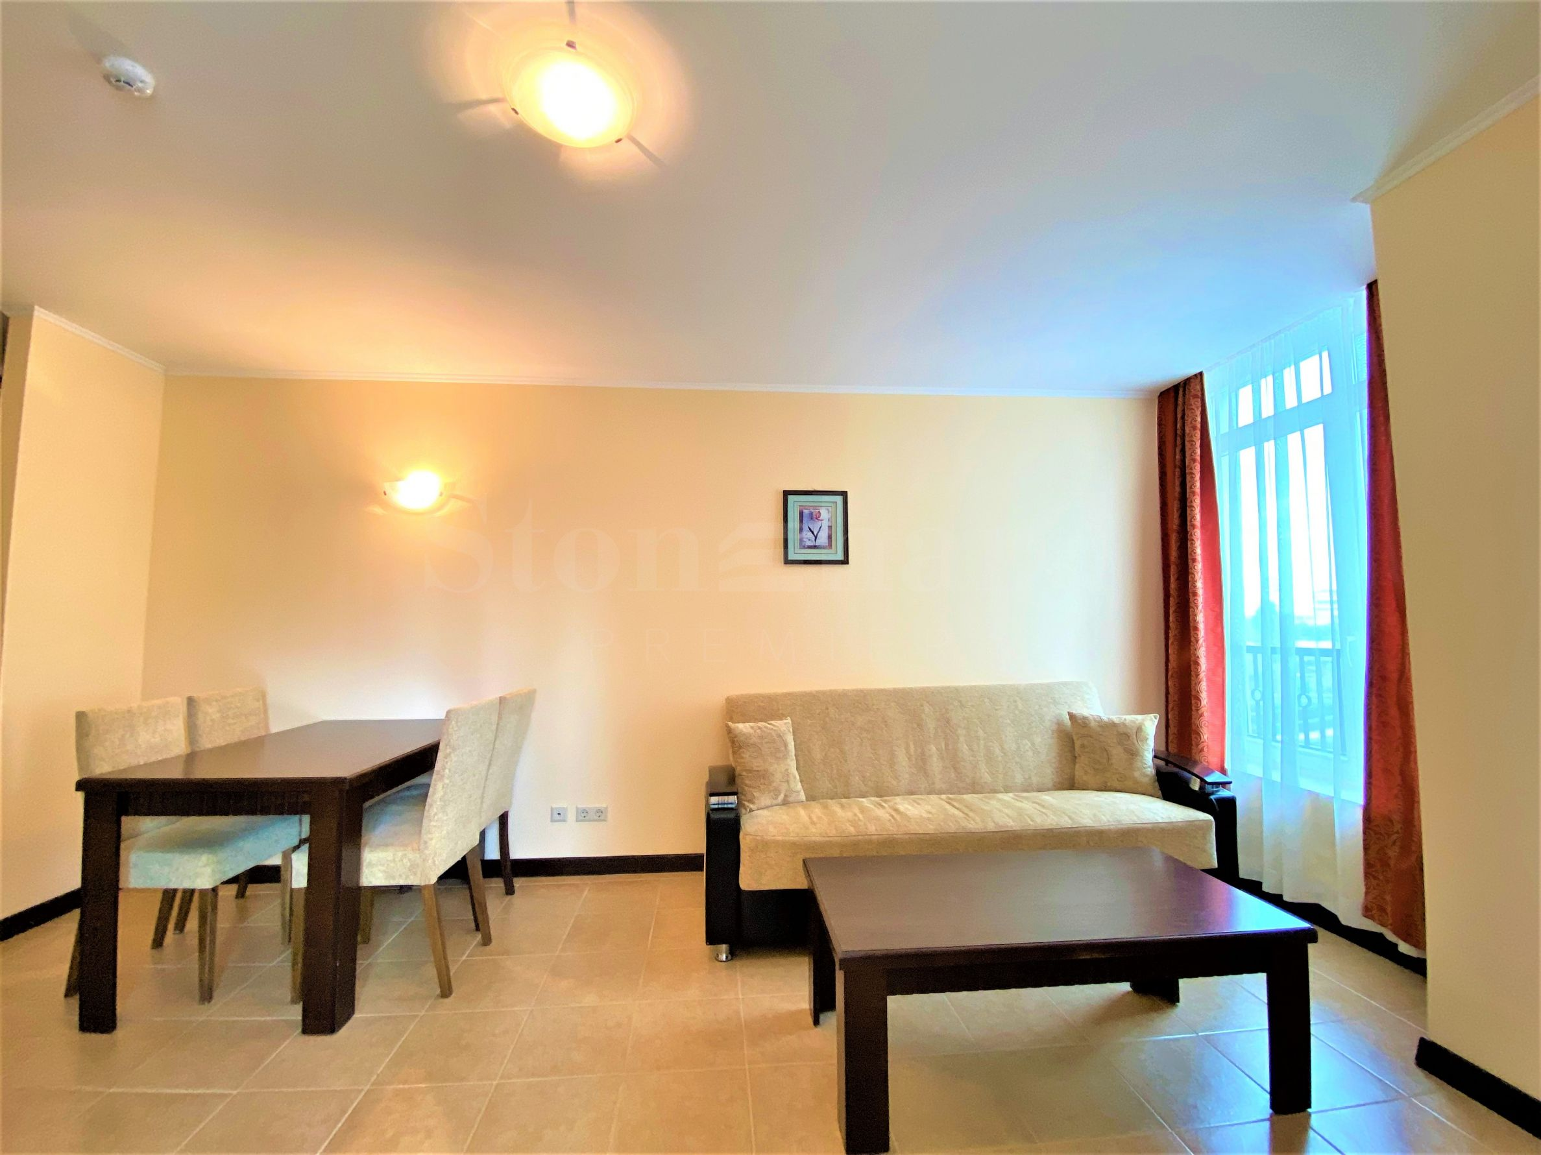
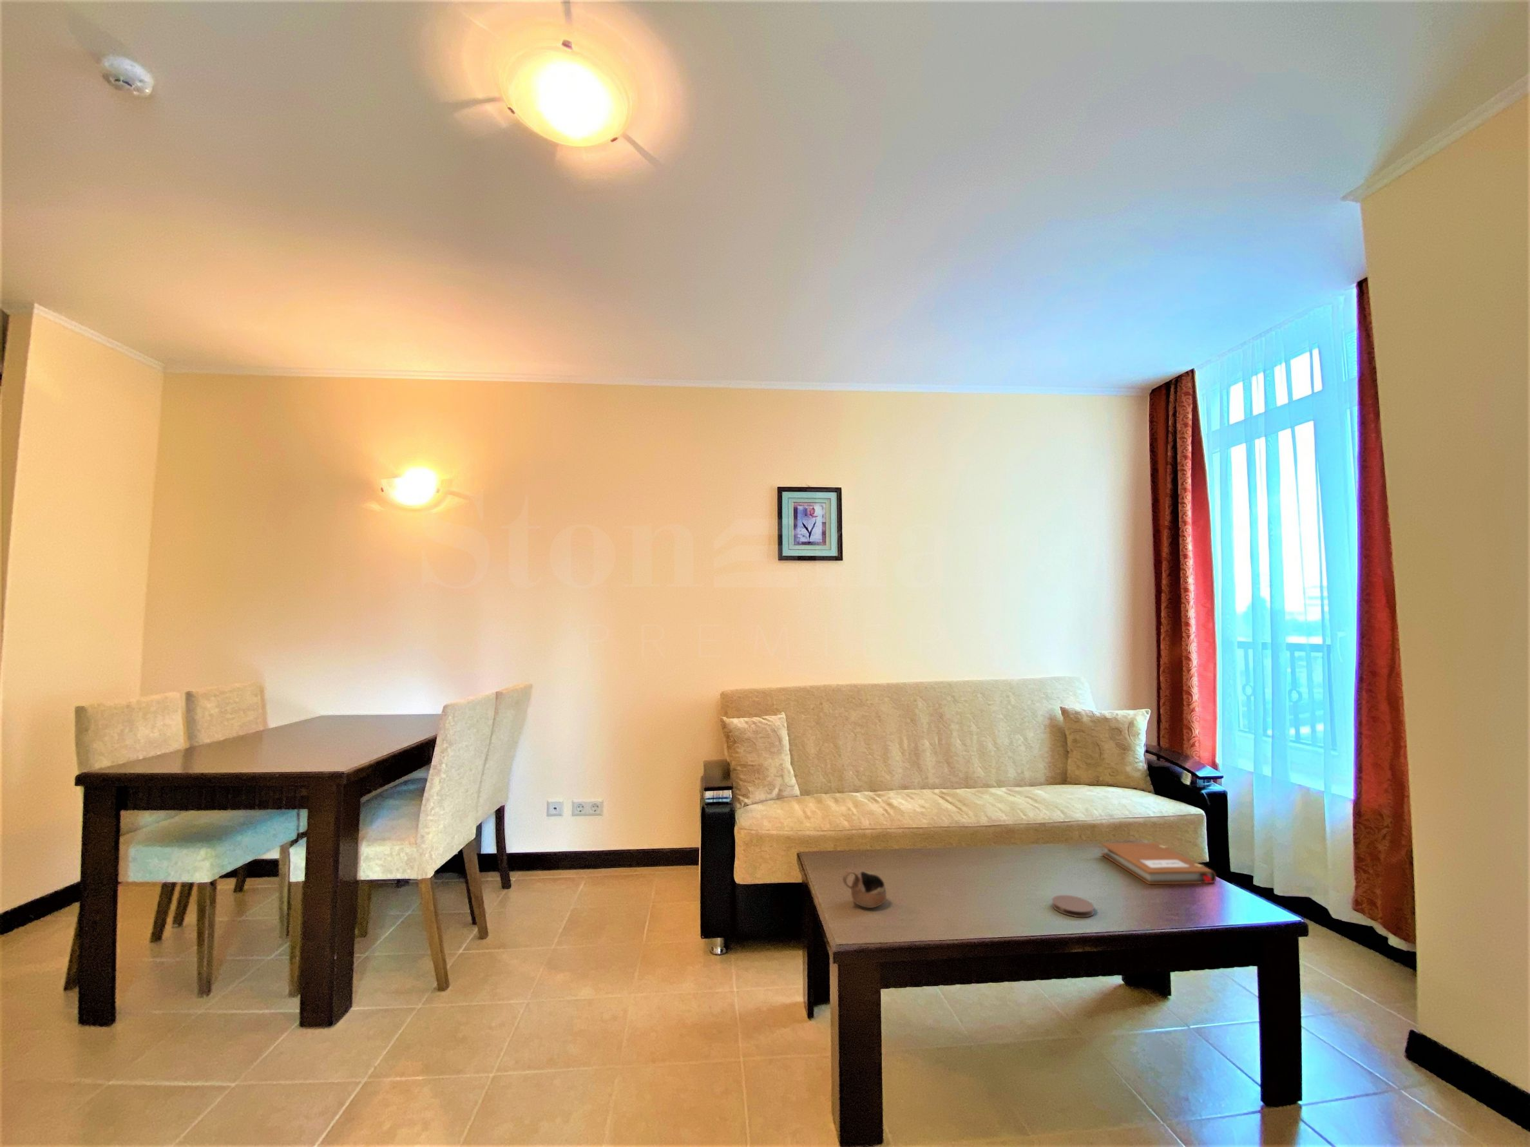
+ notebook [1100,842,1217,884]
+ coaster [1052,894,1095,918]
+ cup [842,870,887,908]
